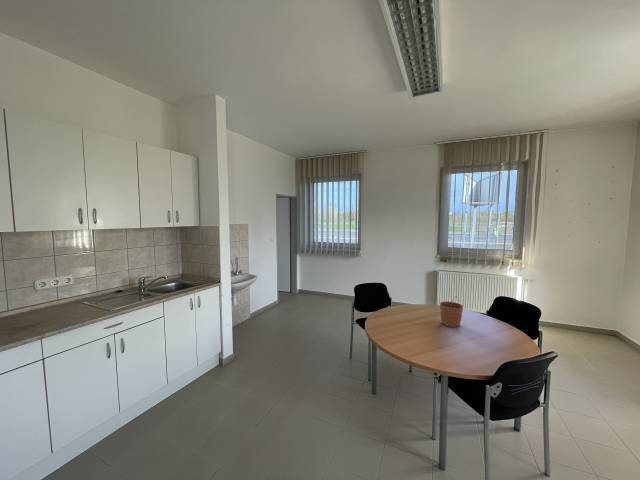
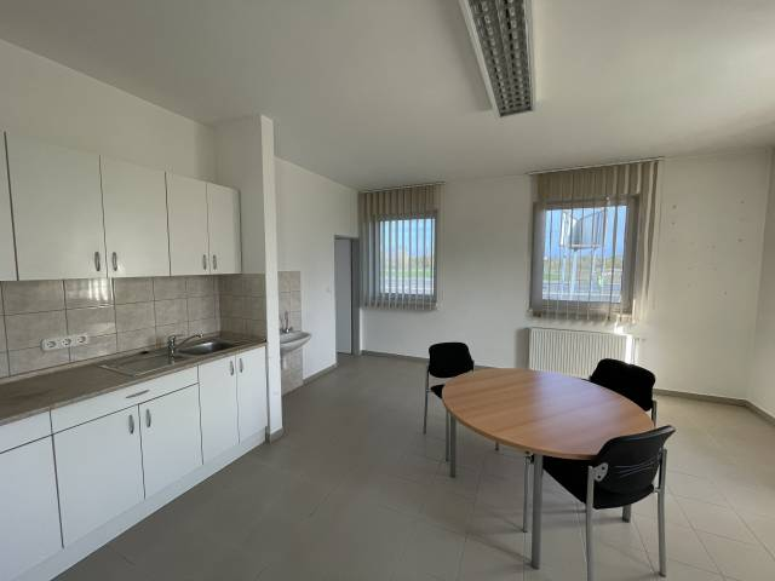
- plant pot [439,295,464,328]
